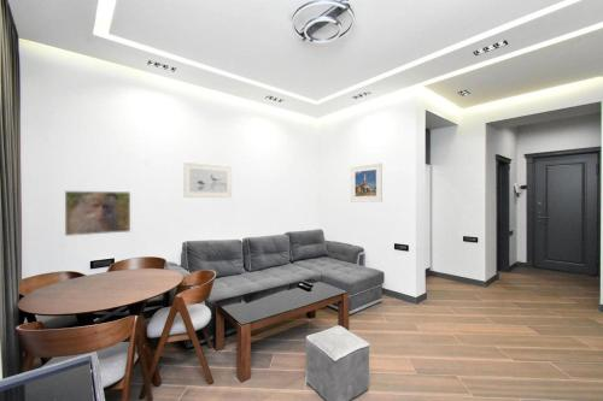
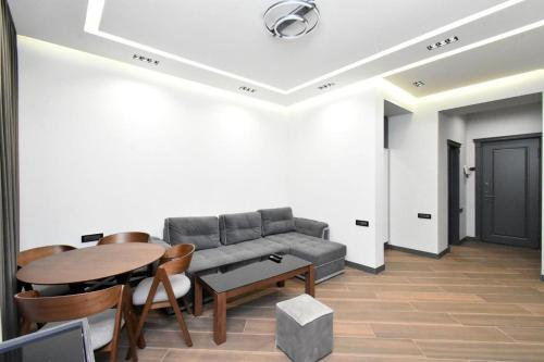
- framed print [182,161,233,199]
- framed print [64,189,131,237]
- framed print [350,161,384,204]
